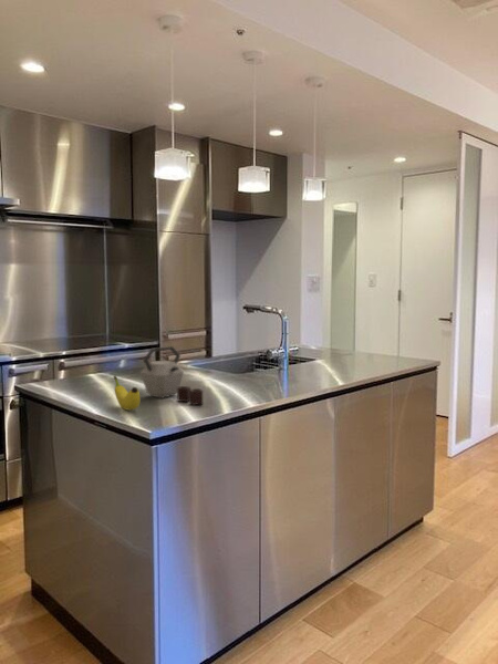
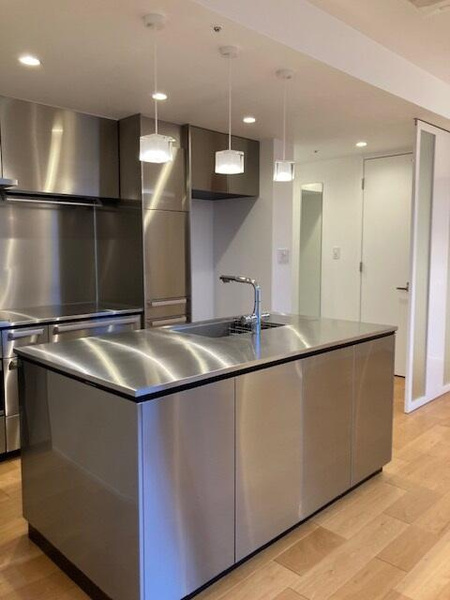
- fruit [112,375,141,412]
- kettle [139,345,204,406]
